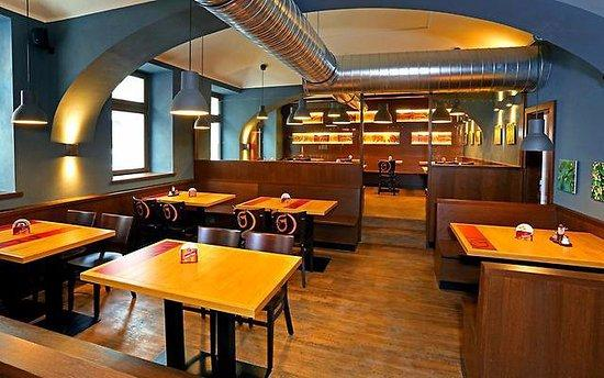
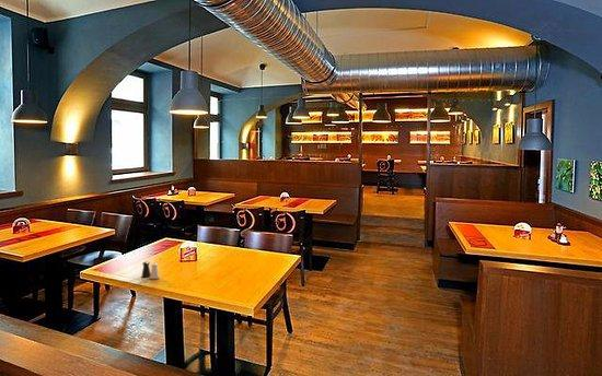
+ salt and pepper shaker [140,260,161,280]
